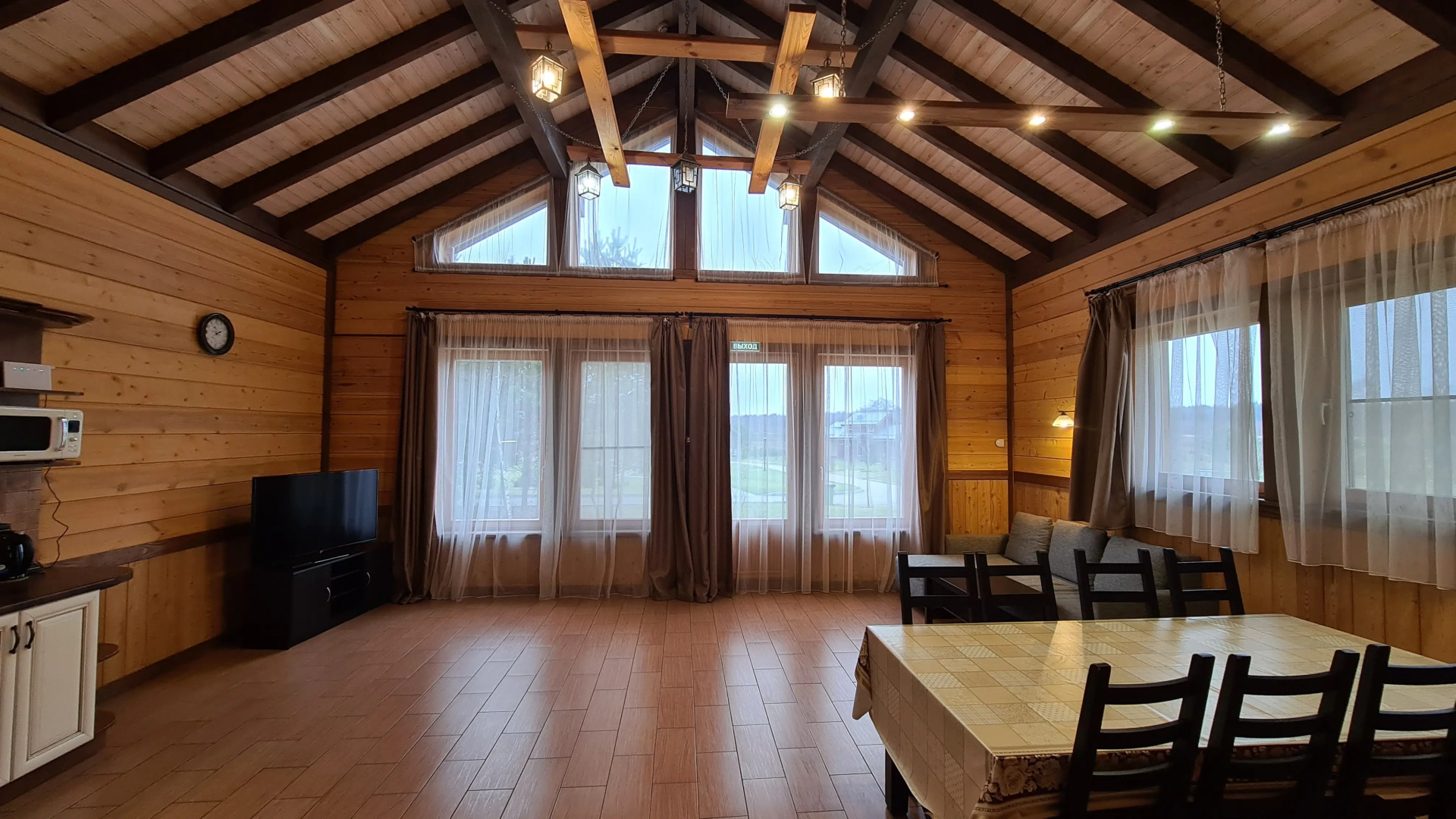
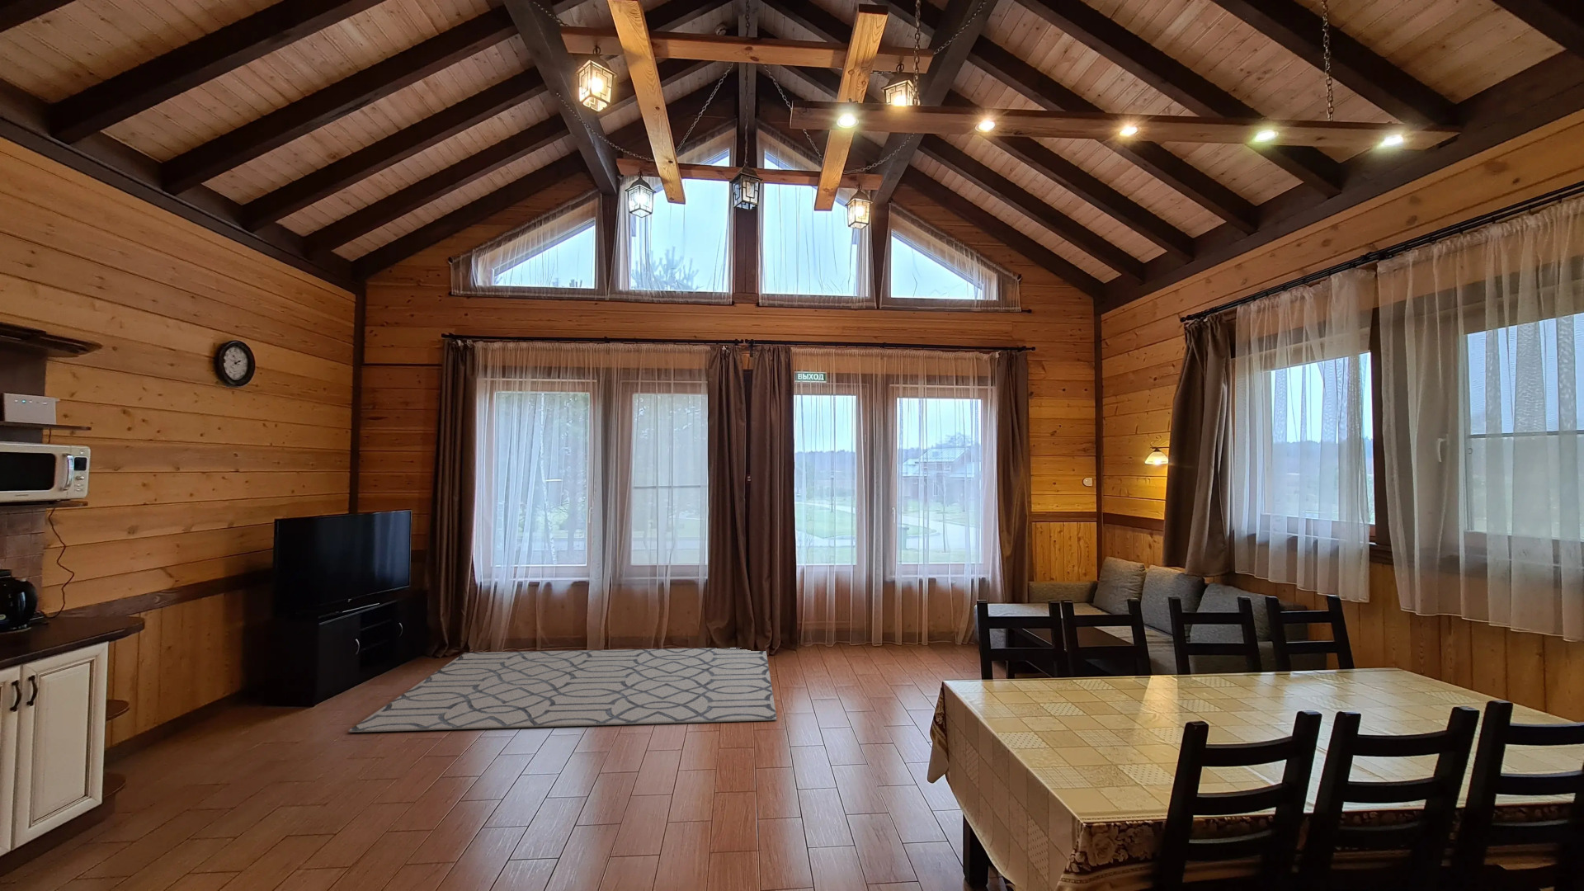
+ rug [348,647,777,733]
